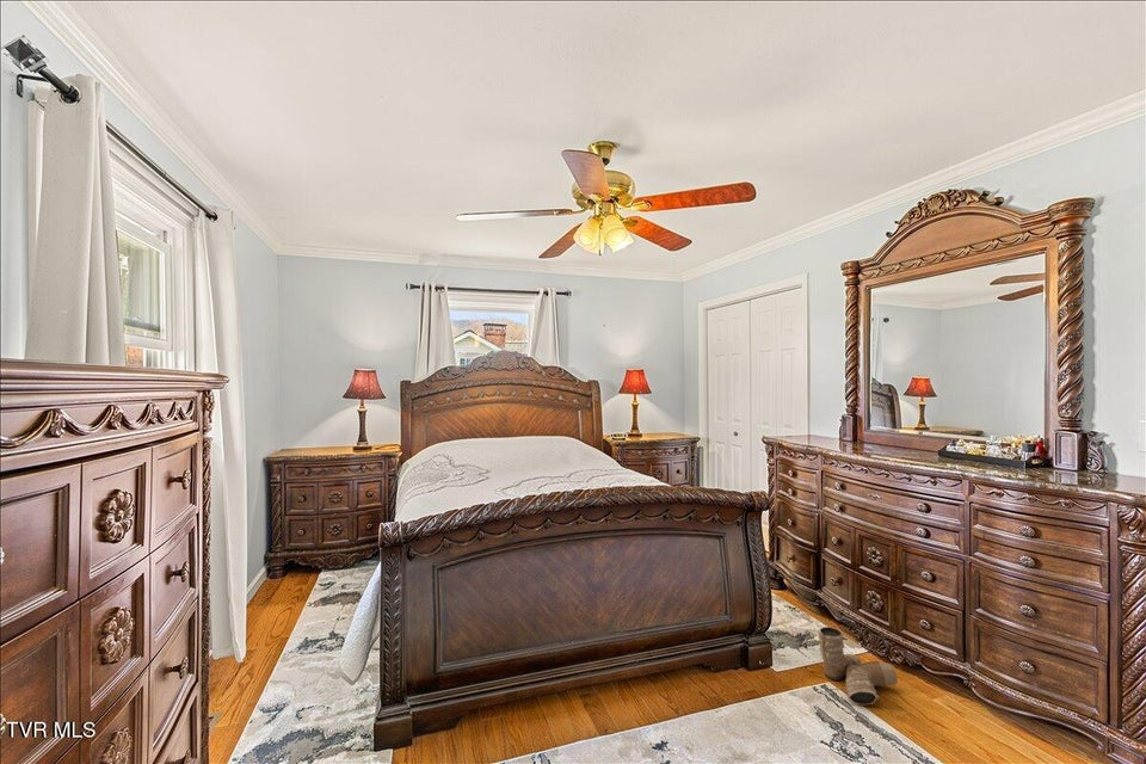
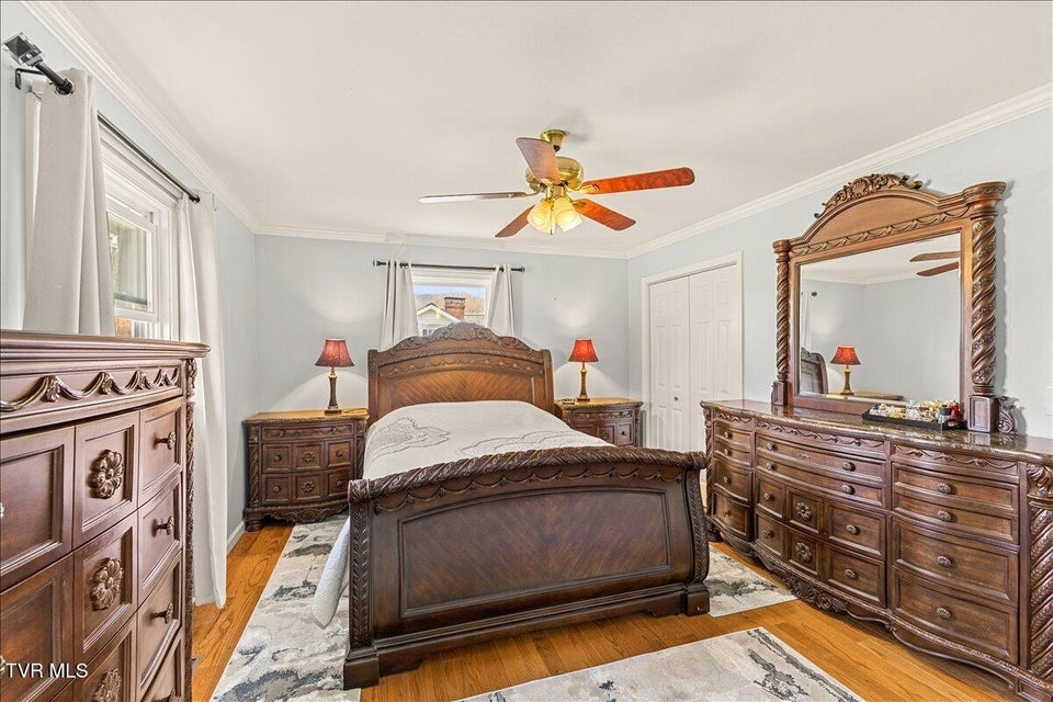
- boots [817,626,899,706]
